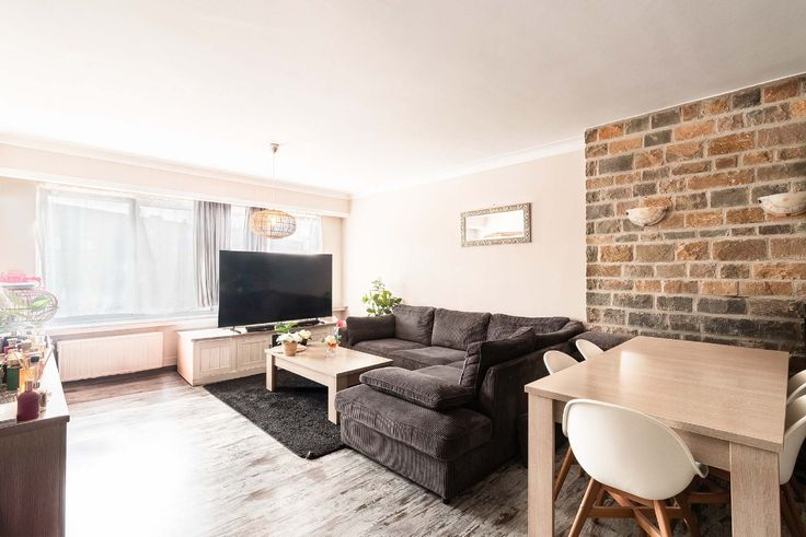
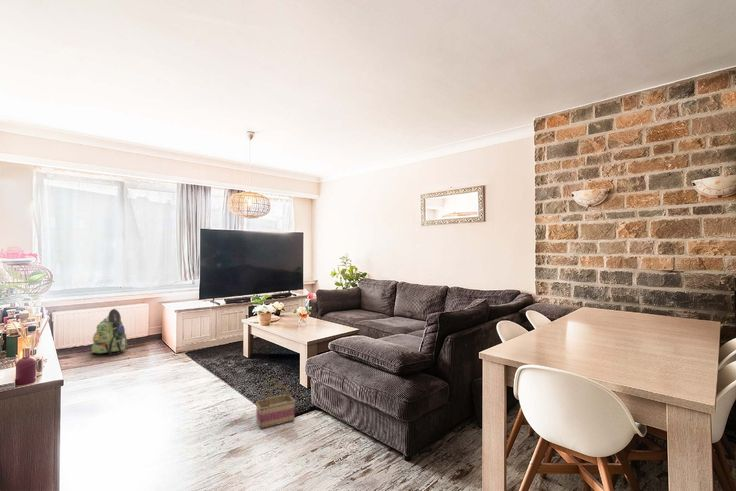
+ basket [255,378,296,430]
+ backpack [91,308,133,356]
